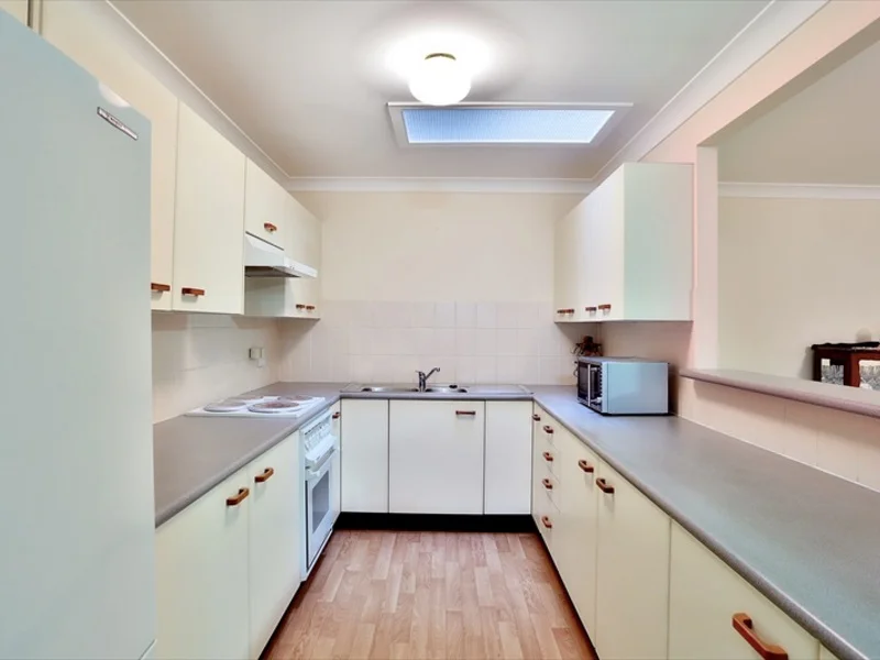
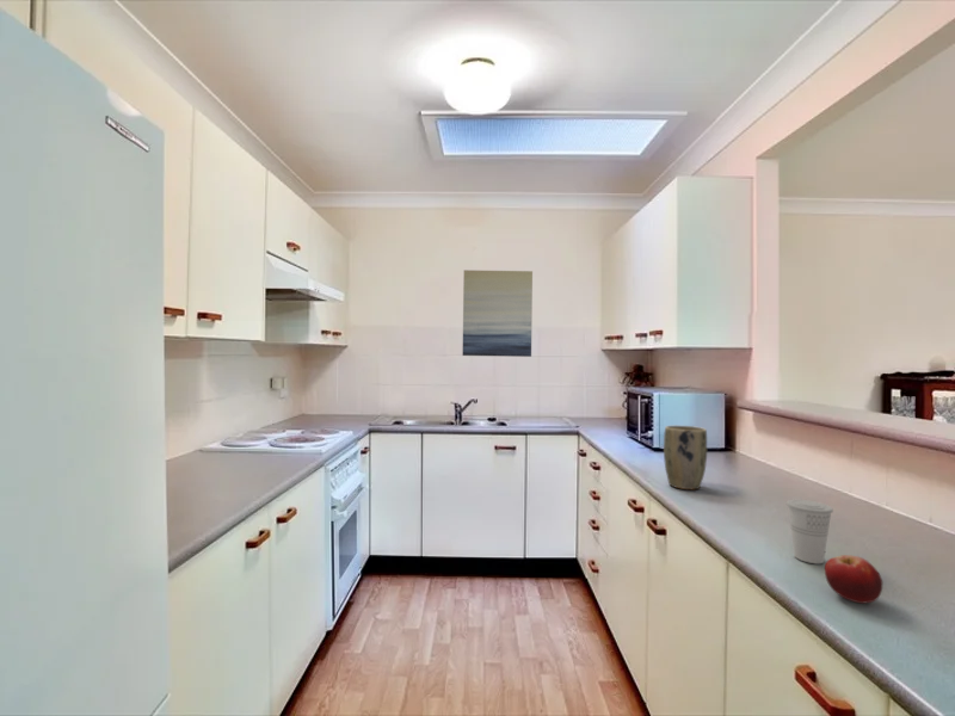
+ plant pot [663,425,708,490]
+ fruit [824,554,885,604]
+ wall art [462,268,534,358]
+ cup [785,499,834,564]
